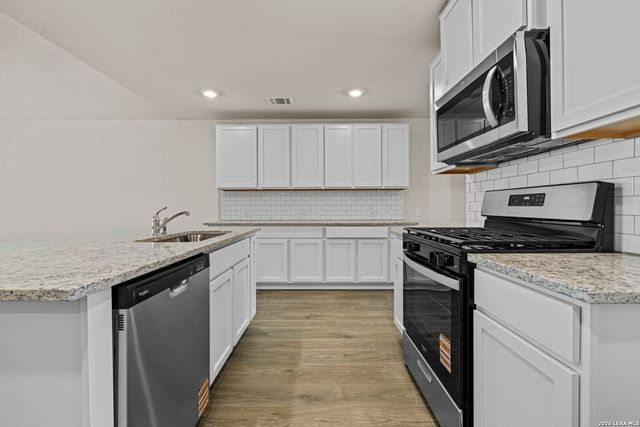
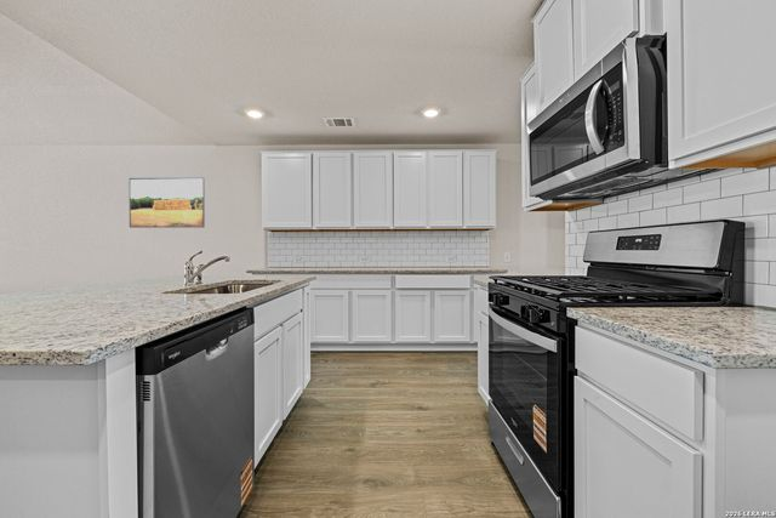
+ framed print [129,177,206,229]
